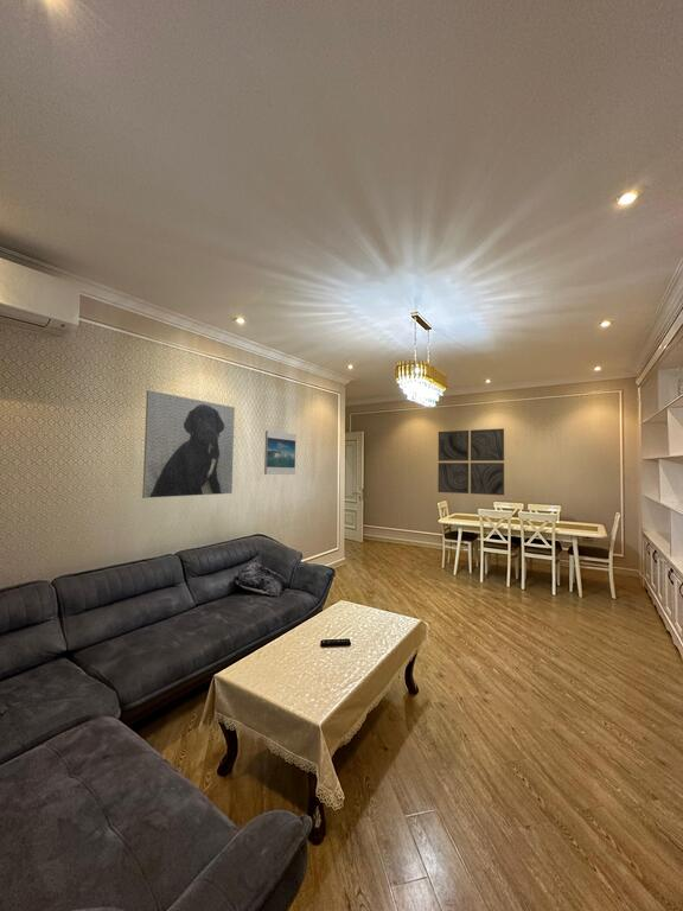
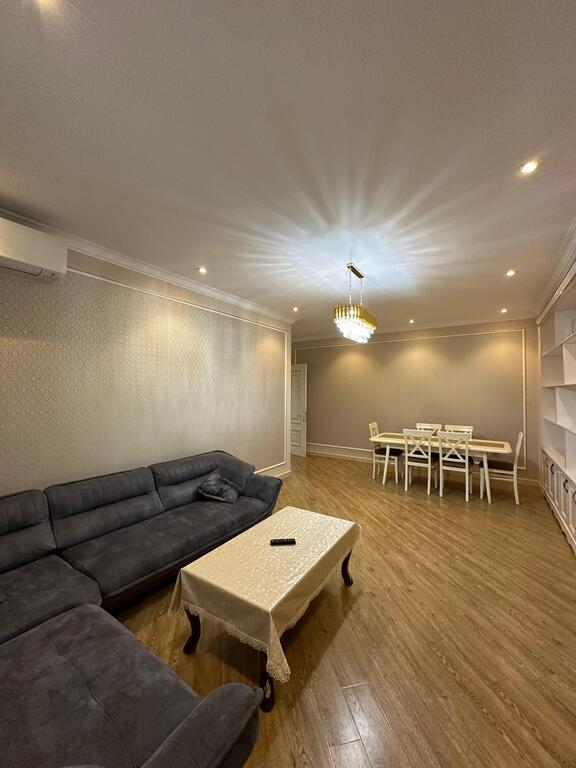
- wall art [436,427,505,497]
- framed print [141,389,236,499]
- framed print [263,429,298,476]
